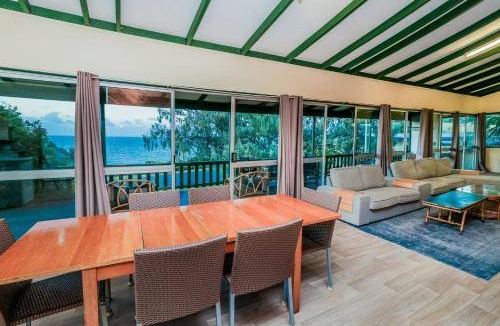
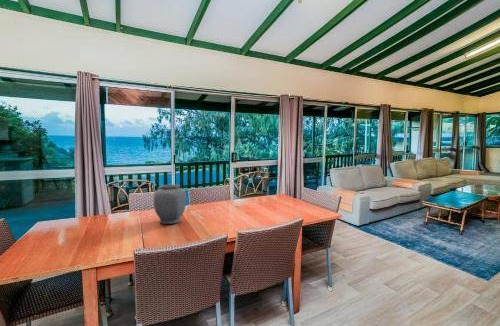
+ vase [152,184,187,225]
